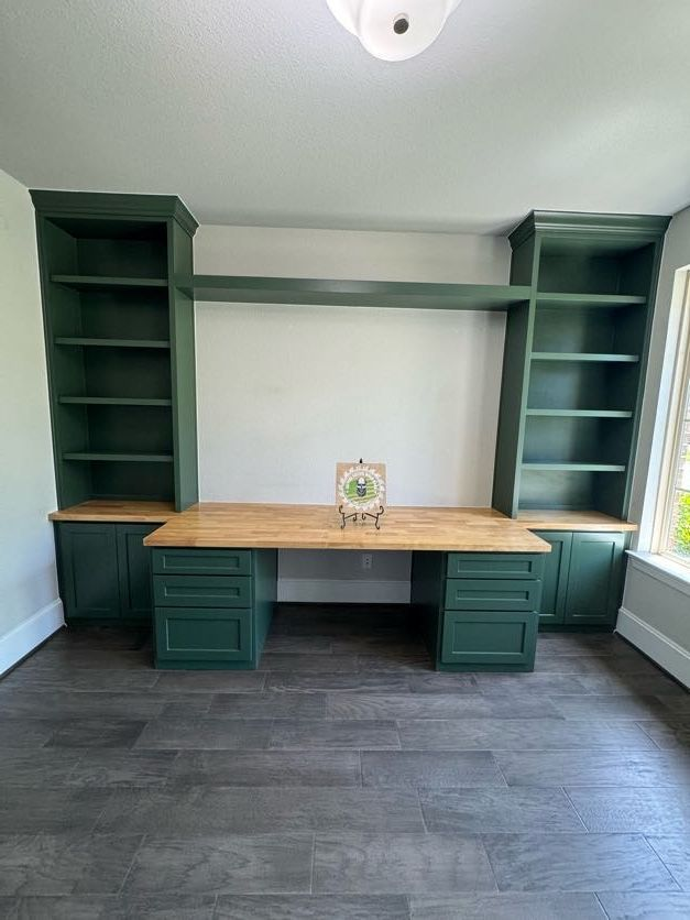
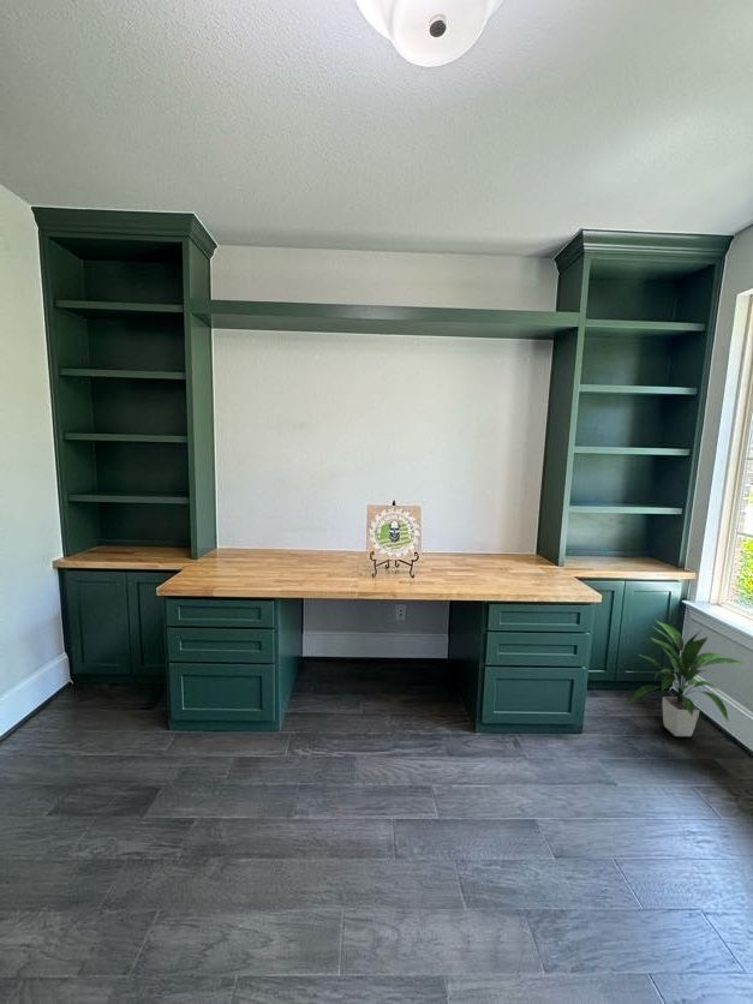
+ indoor plant [628,620,749,737]
